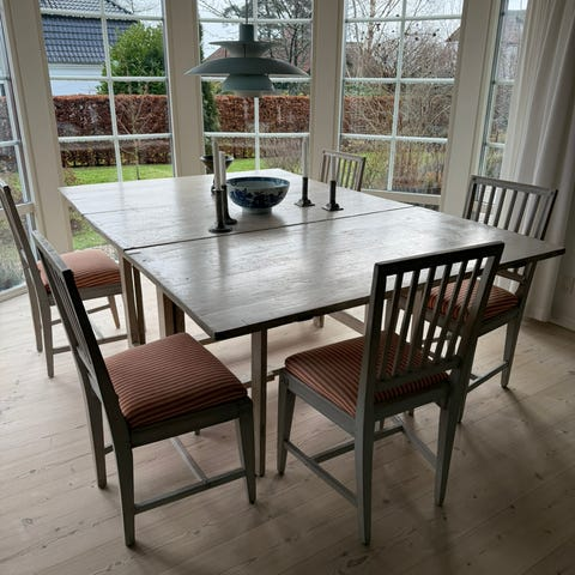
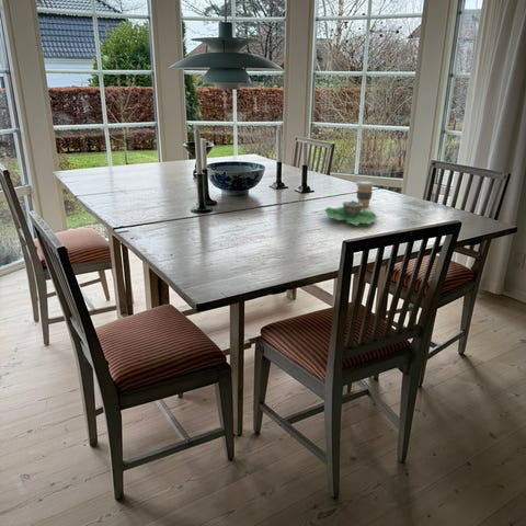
+ succulent planter [323,199,379,226]
+ coffee cup [355,180,375,208]
